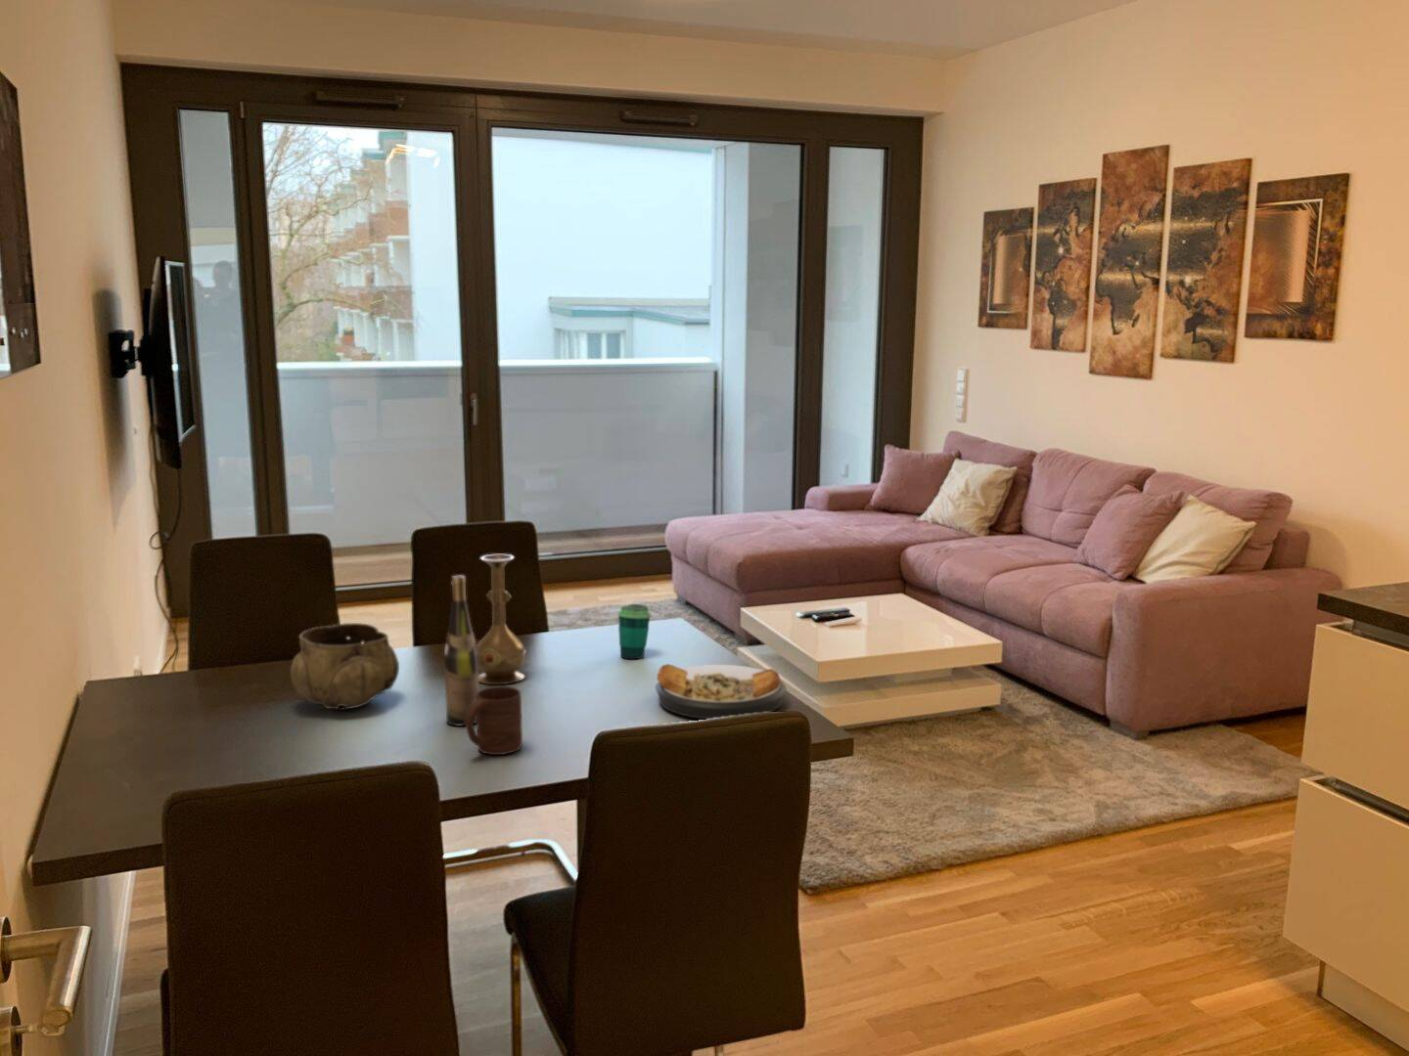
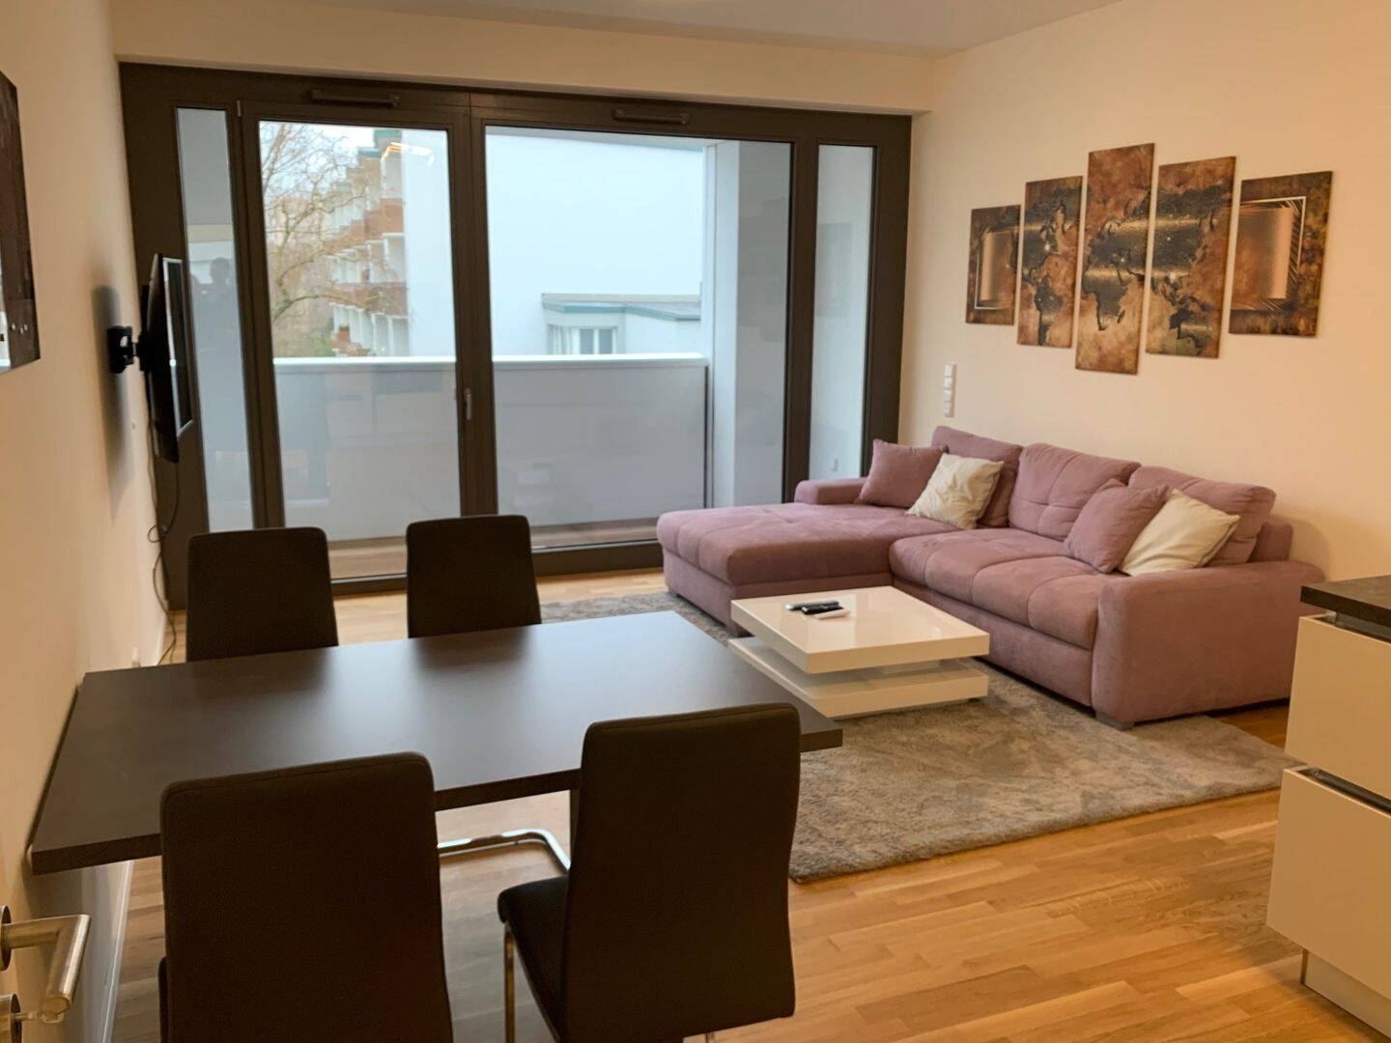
- cup [465,686,524,755]
- vase [477,554,526,686]
- plate [655,663,787,720]
- cup [617,603,651,661]
- decorative bowl [290,622,401,710]
- wine bottle [444,575,480,727]
